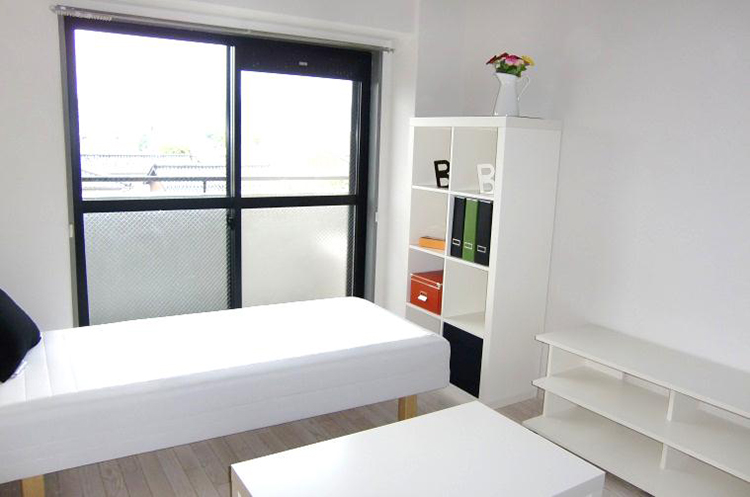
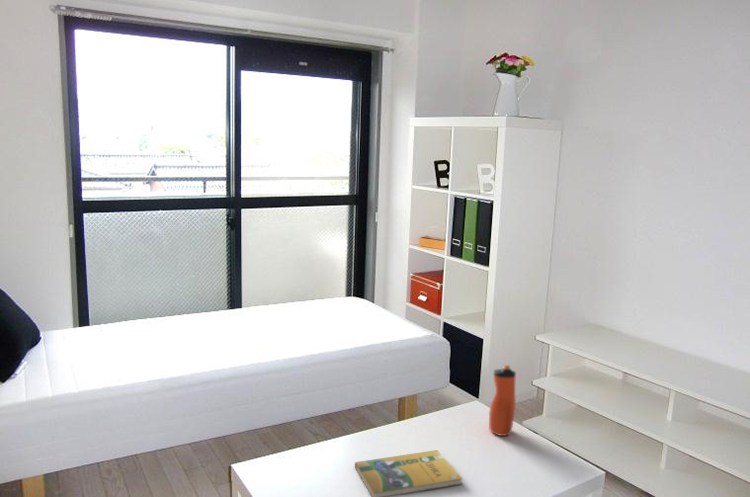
+ booklet [354,449,464,497]
+ water bottle [488,364,517,437]
